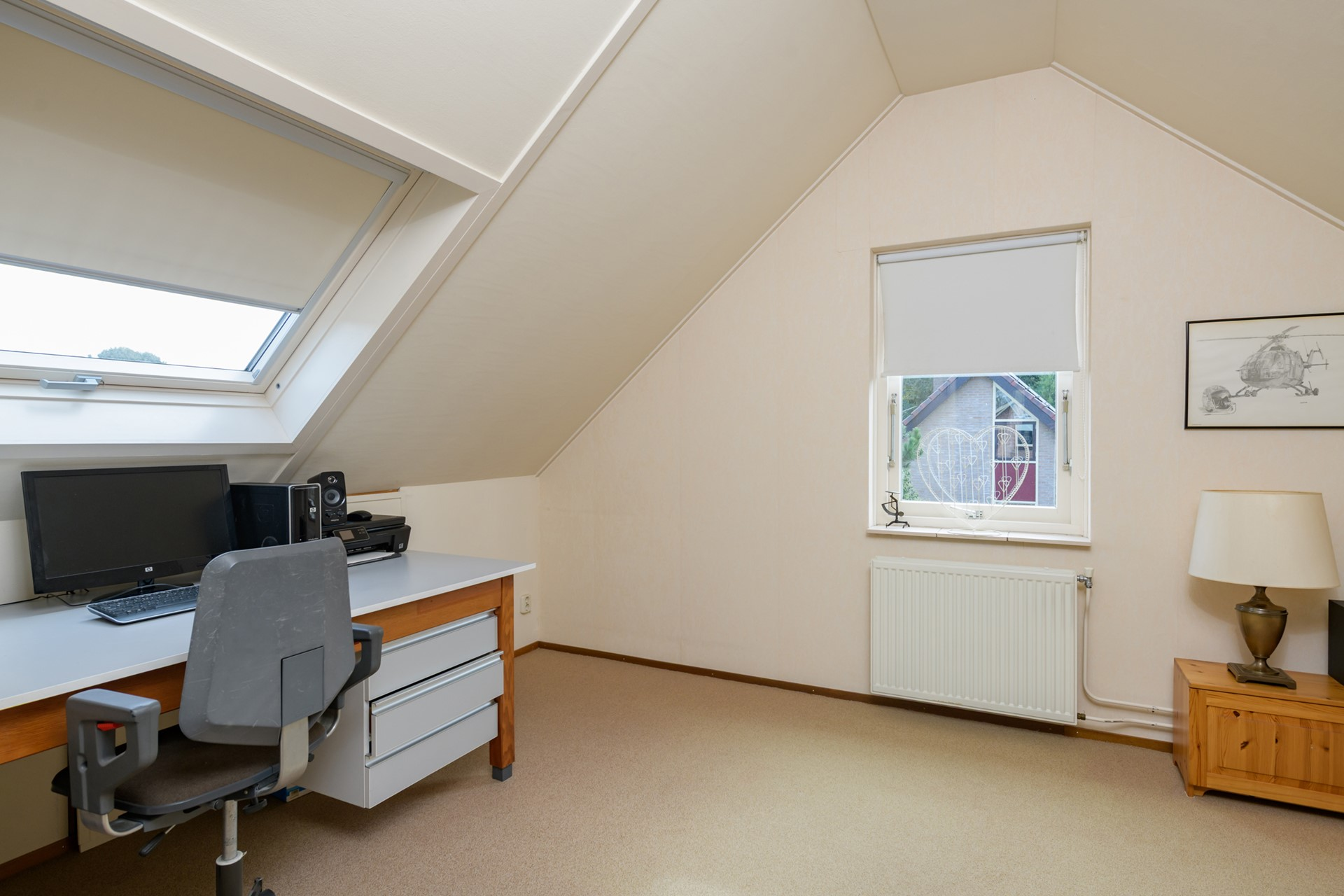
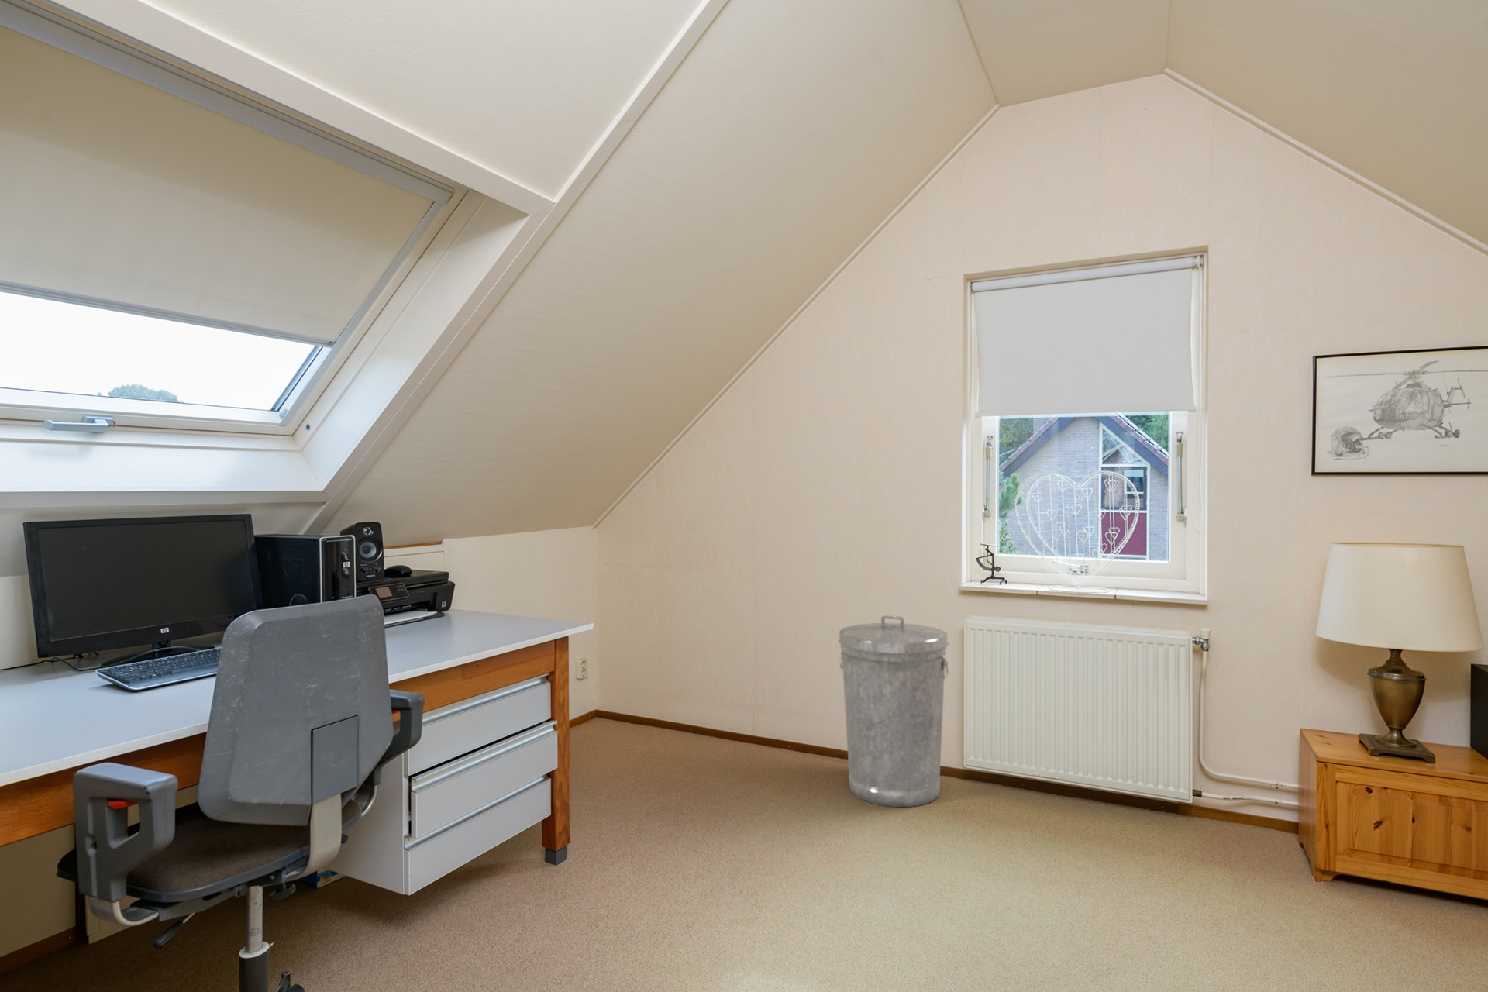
+ trash can [838,614,950,807]
